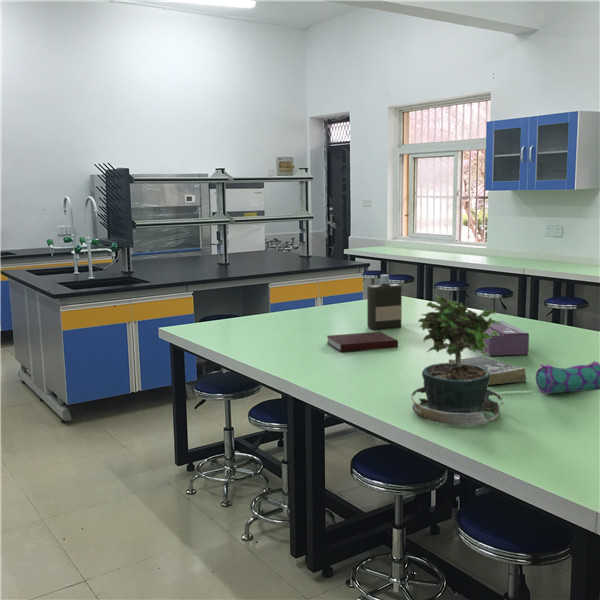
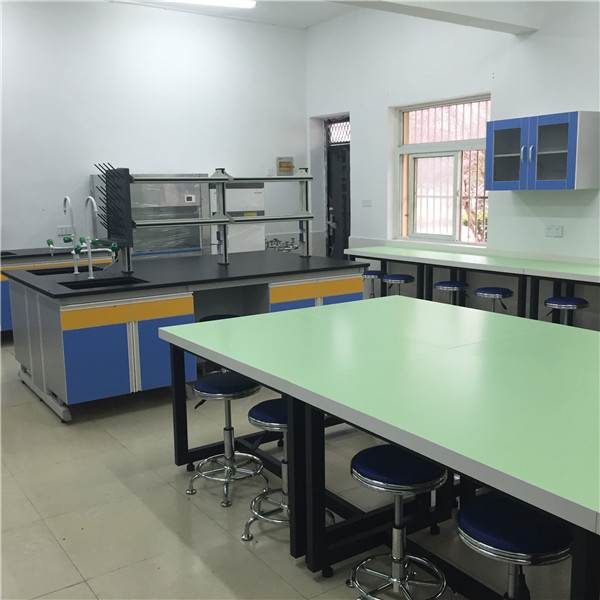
- pencil case [535,360,600,395]
- potted plant [410,294,504,427]
- book [448,355,527,386]
- bottle [366,273,403,331]
- tissue box [483,320,530,357]
- notebook [326,331,399,353]
